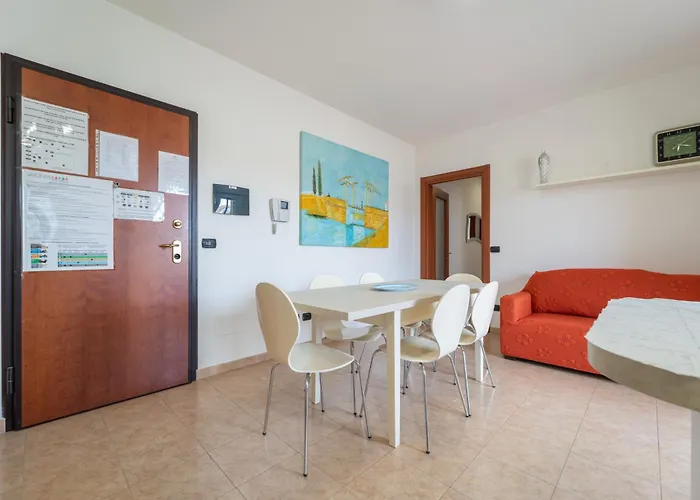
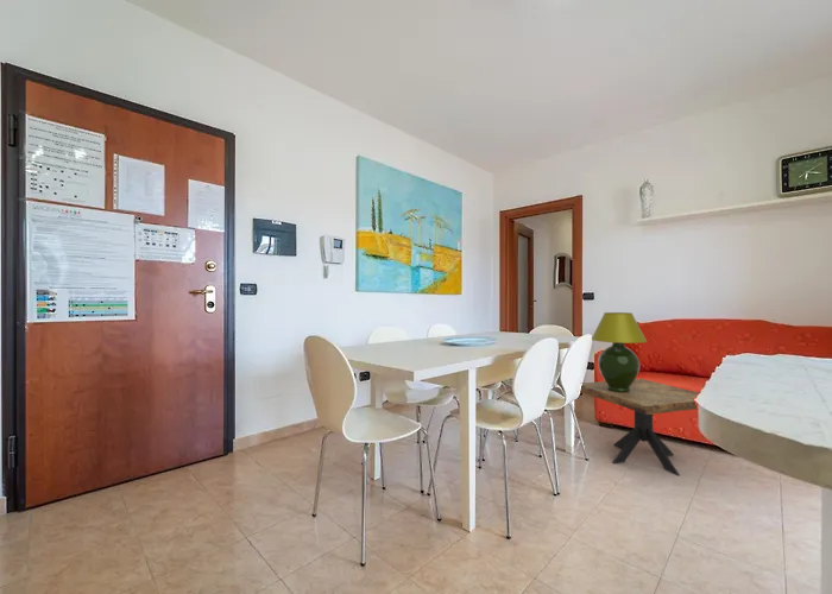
+ table lamp [591,311,649,392]
+ side table [579,378,700,478]
